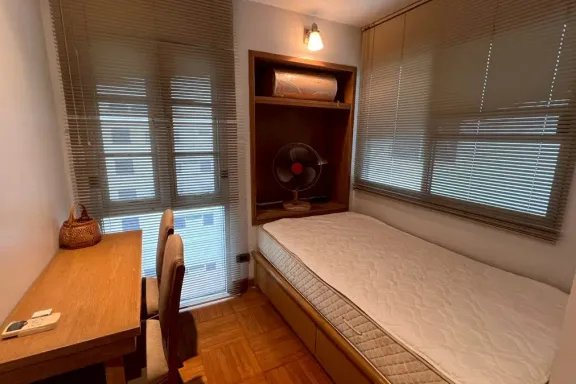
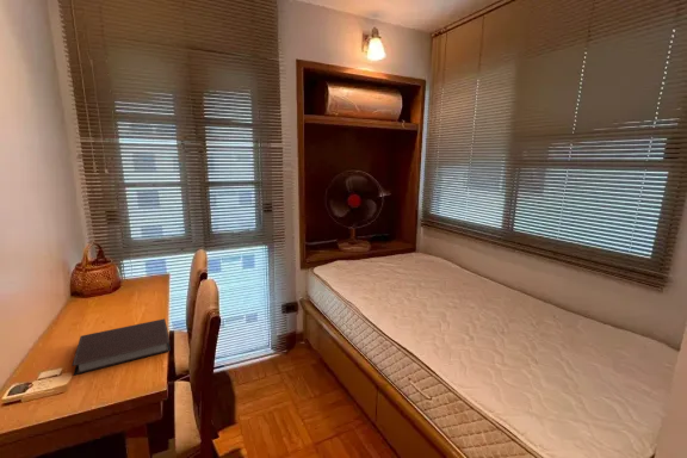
+ notebook [72,317,172,376]
